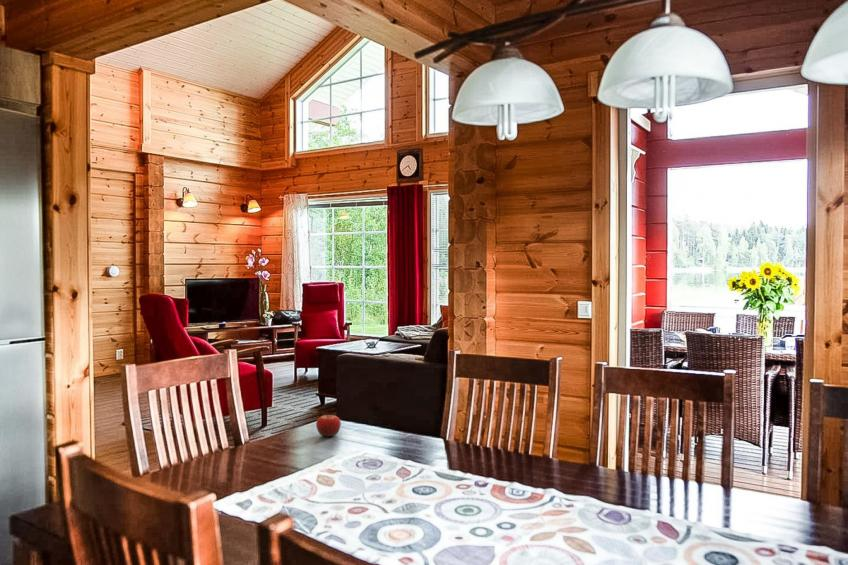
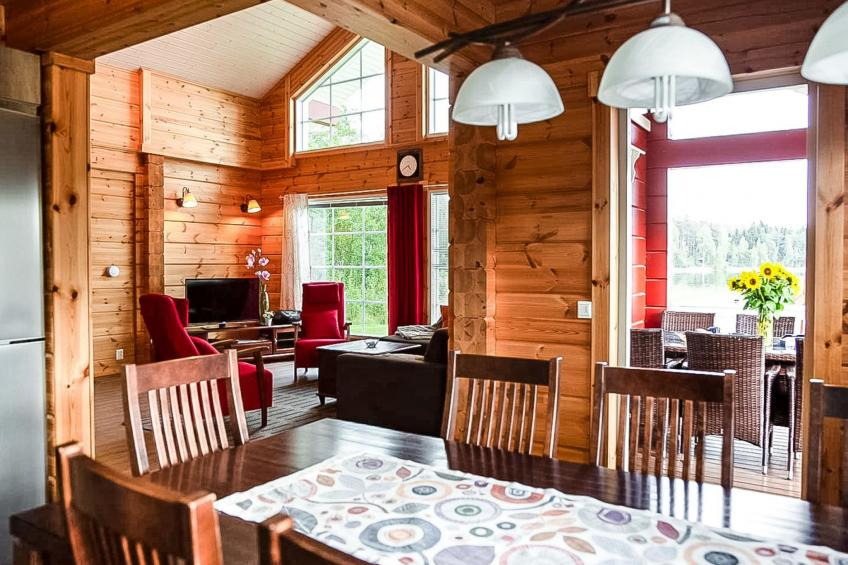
- fruit [315,412,342,438]
